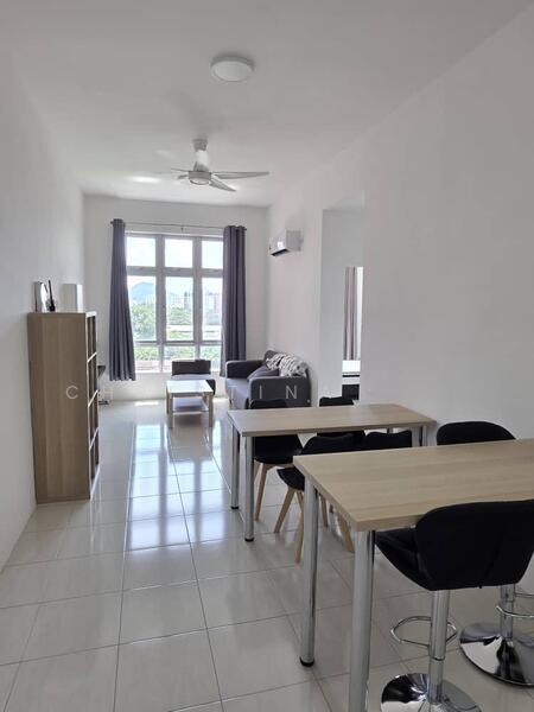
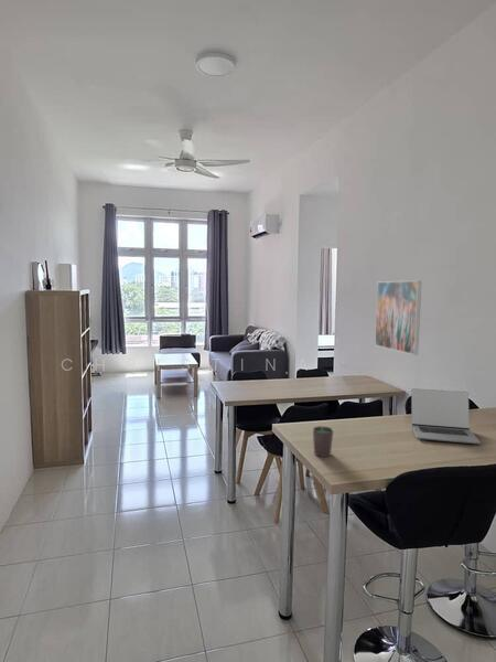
+ cup [312,425,334,458]
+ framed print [374,280,422,356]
+ laptop [410,387,482,446]
